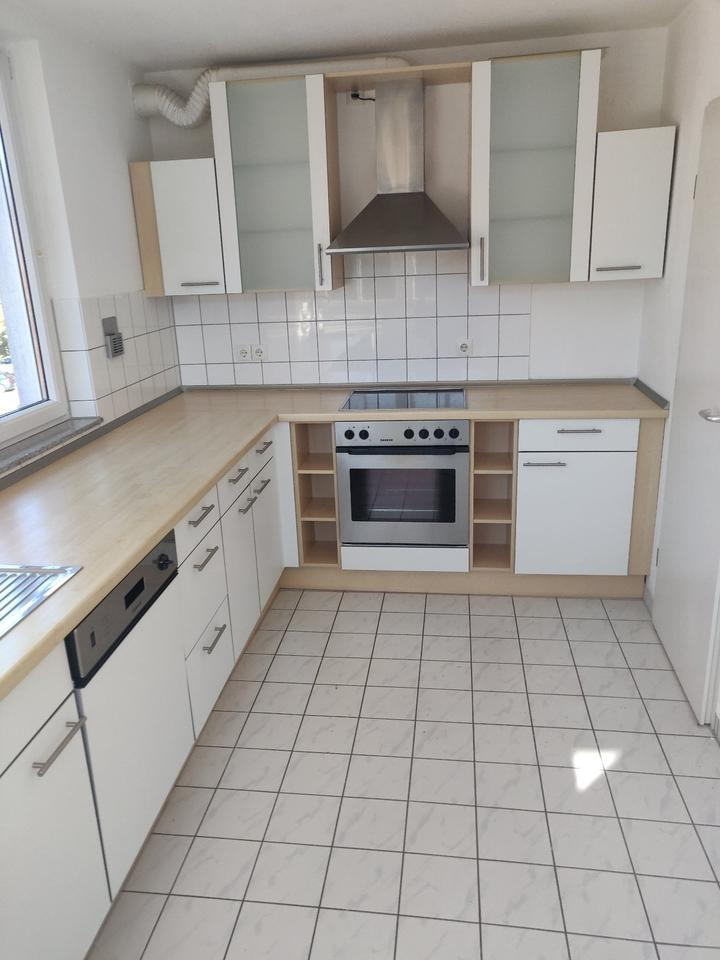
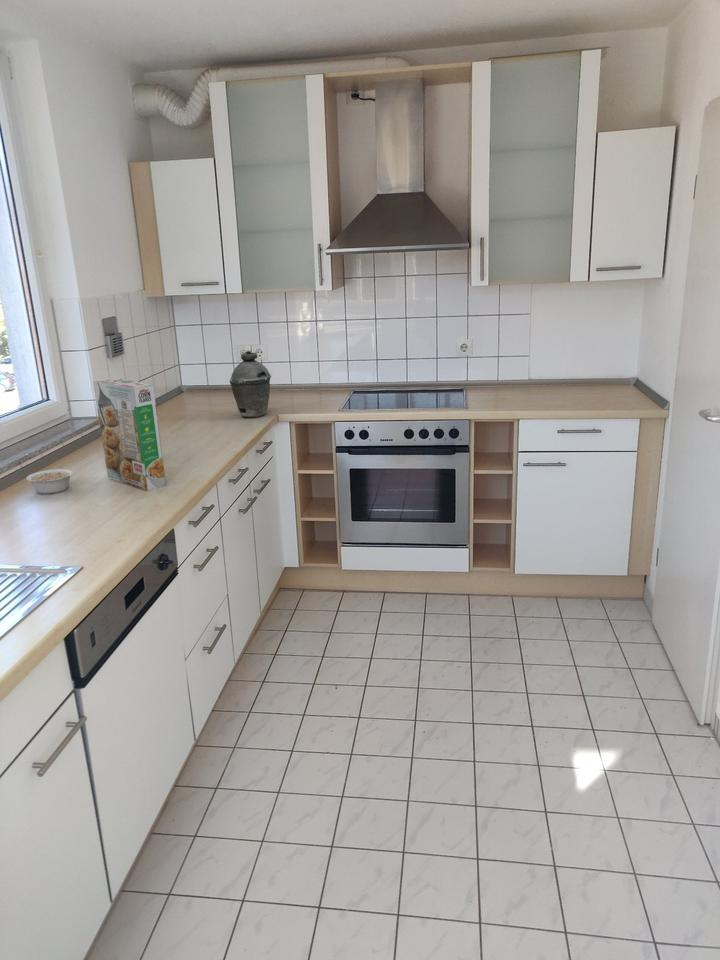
+ kettle [229,349,272,418]
+ legume [25,468,74,495]
+ cereal box [92,377,167,492]
